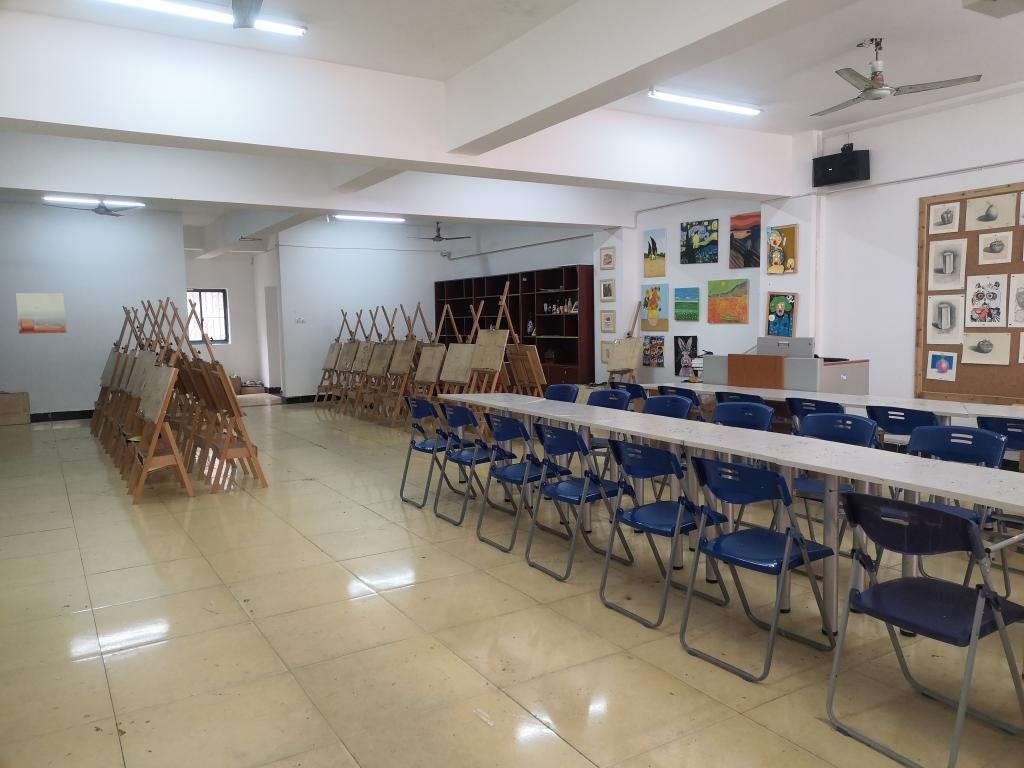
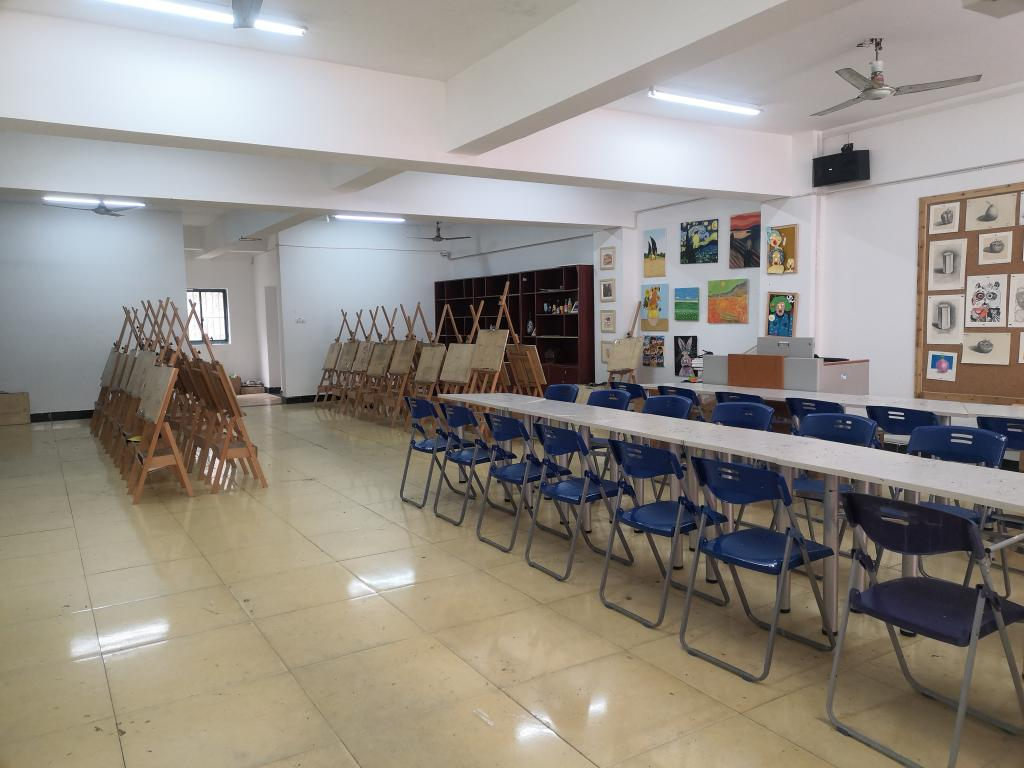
- wall art [15,292,67,335]
